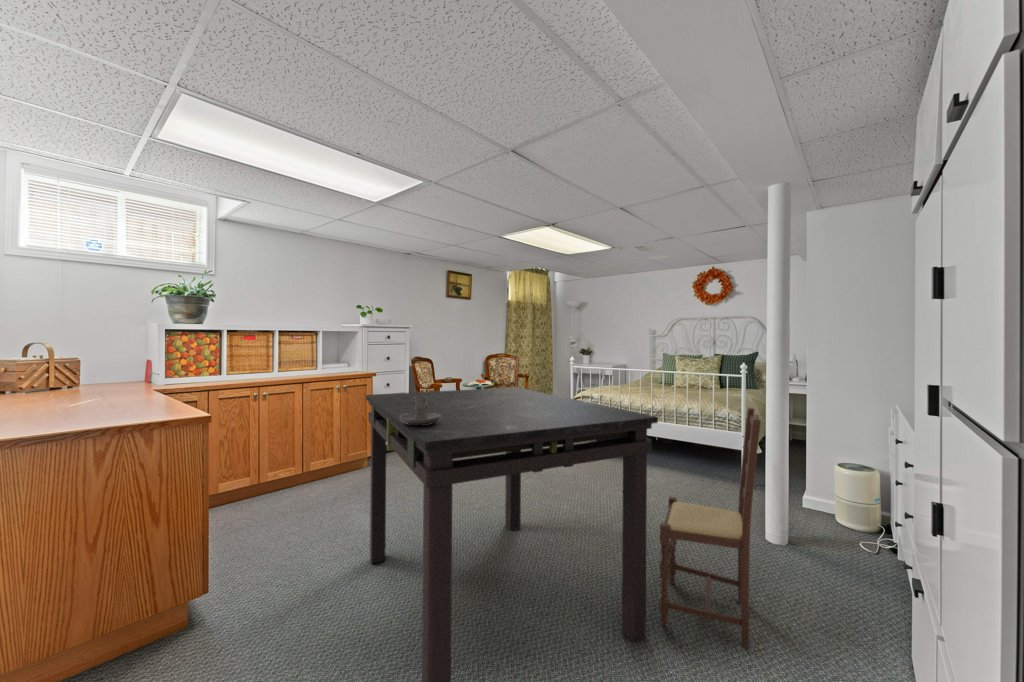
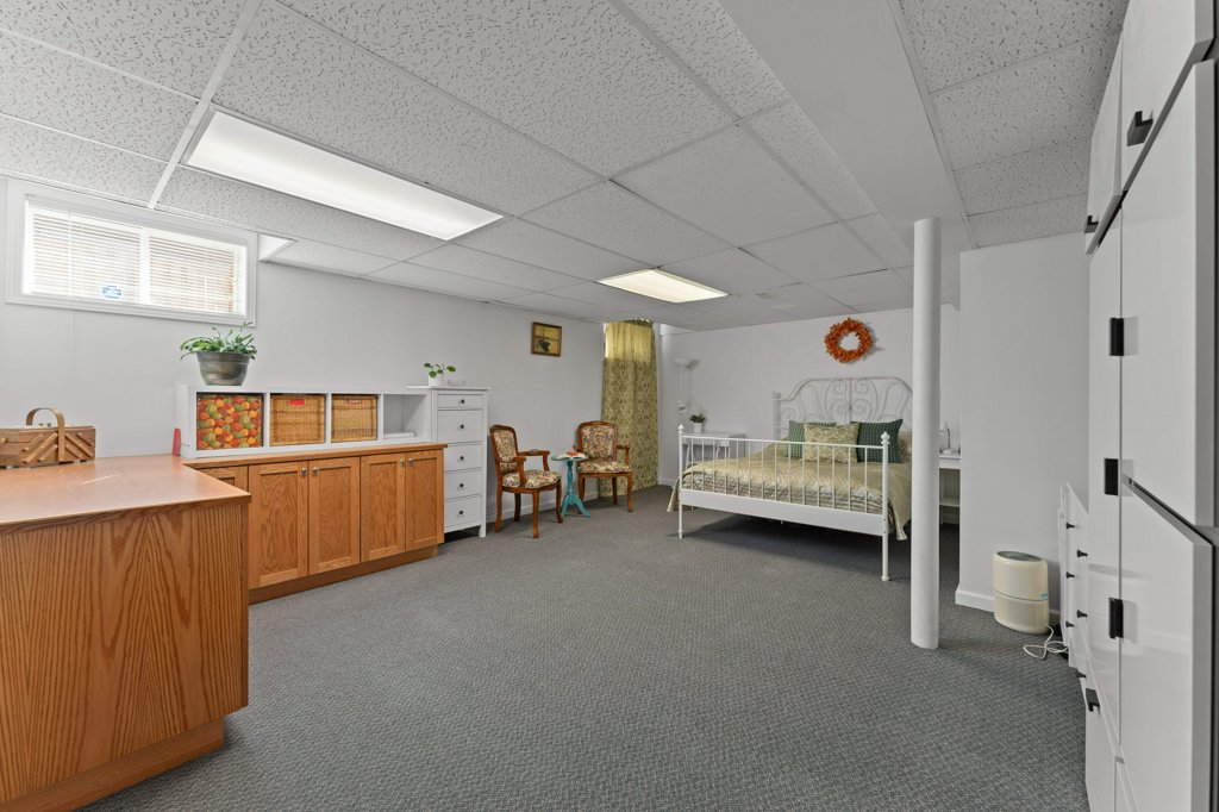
- dining chair [658,407,762,649]
- dining table [365,386,659,682]
- candle holder [400,396,441,424]
